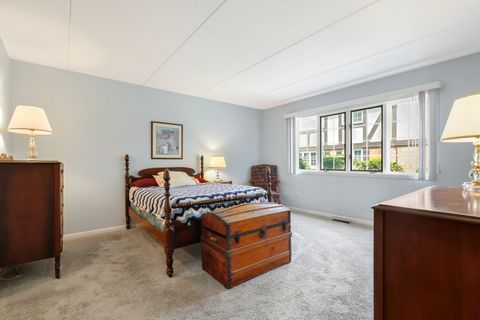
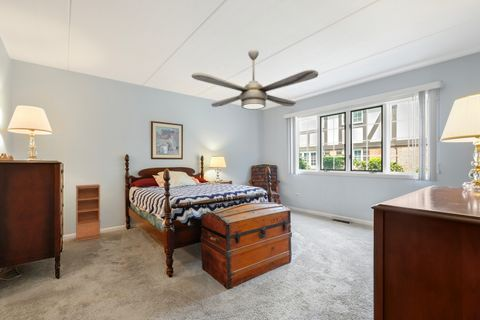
+ bookcase [75,183,101,243]
+ ceiling fan [190,49,319,111]
